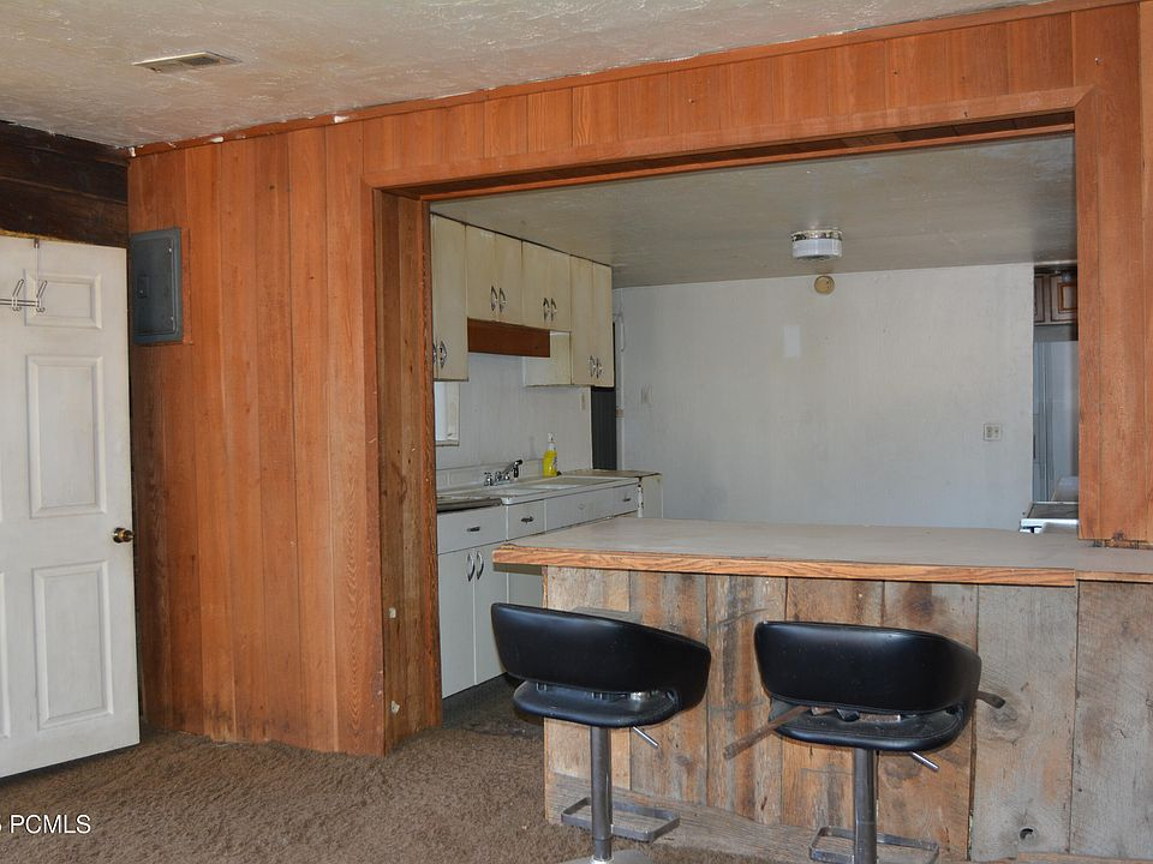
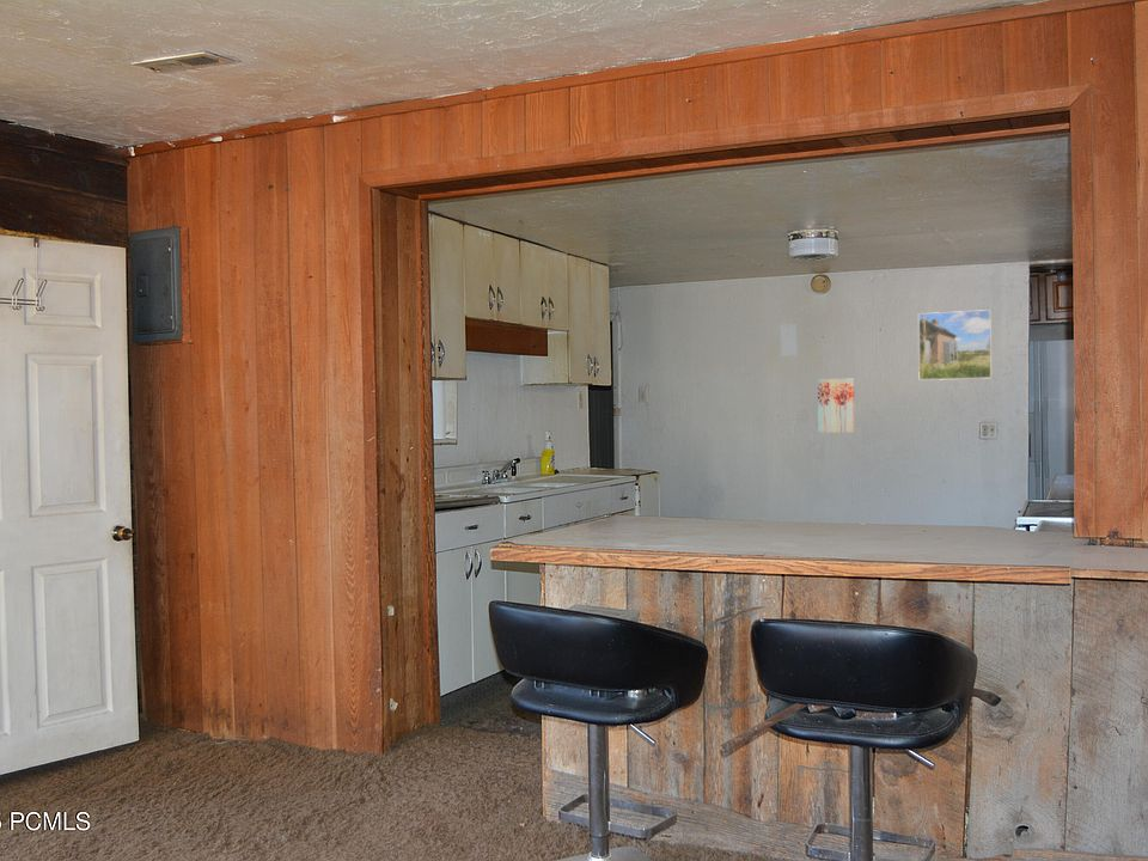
+ wall art [817,378,856,433]
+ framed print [917,309,993,381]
